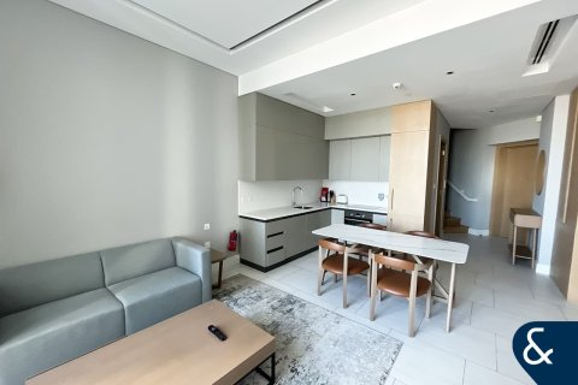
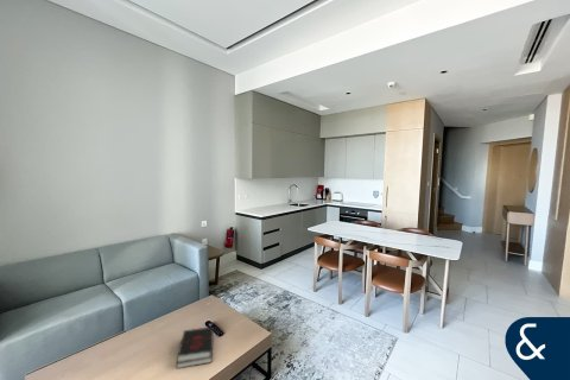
+ hardback book [175,325,215,369]
